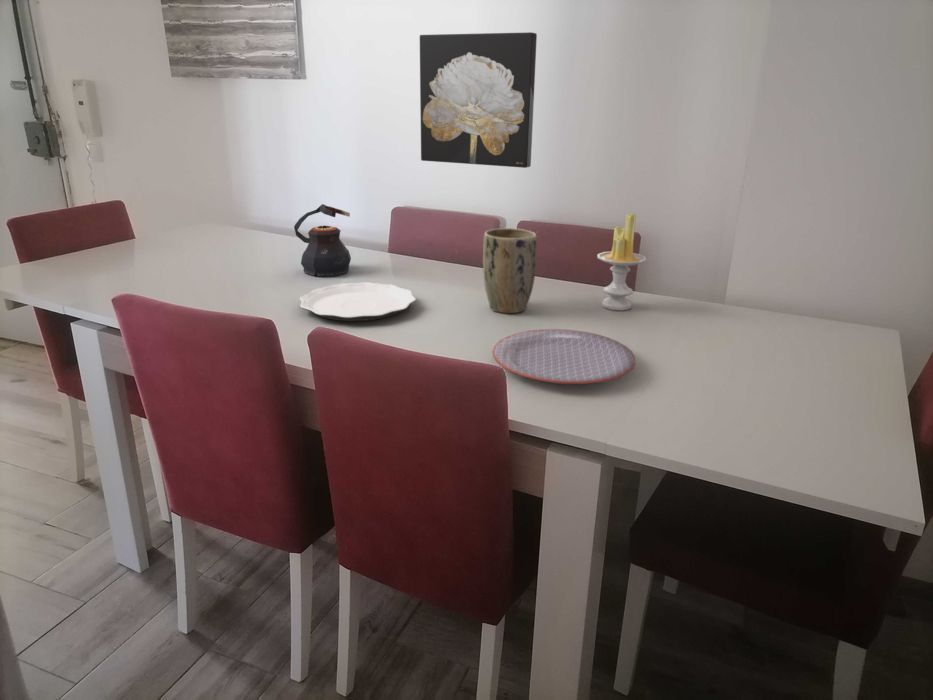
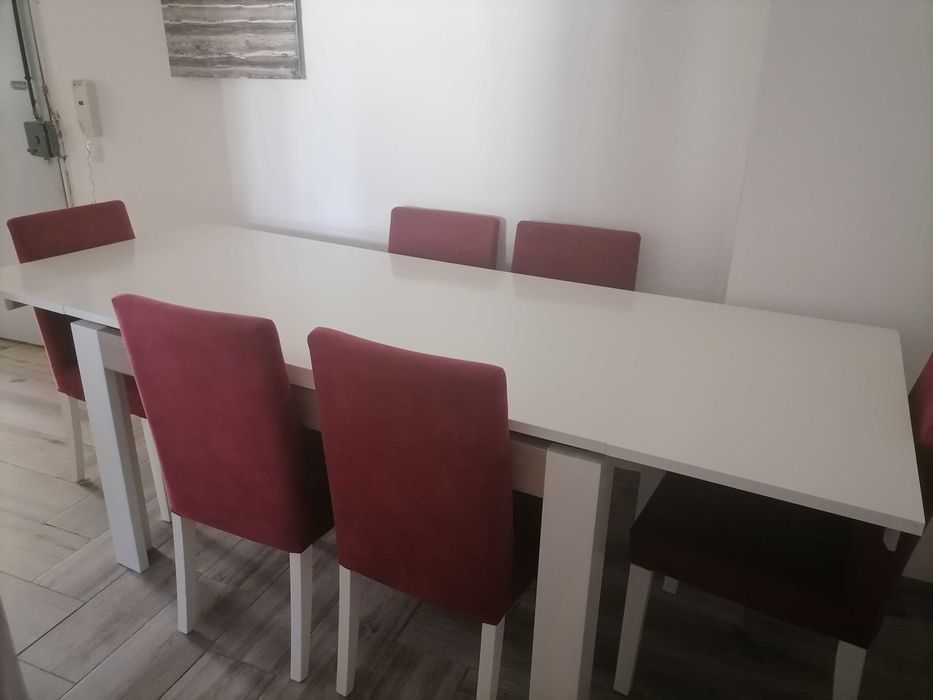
- candle [596,213,647,311]
- plant pot [482,227,538,314]
- plate [492,328,636,385]
- teapot [293,203,352,277]
- wall art [419,31,538,169]
- plate [299,281,417,322]
